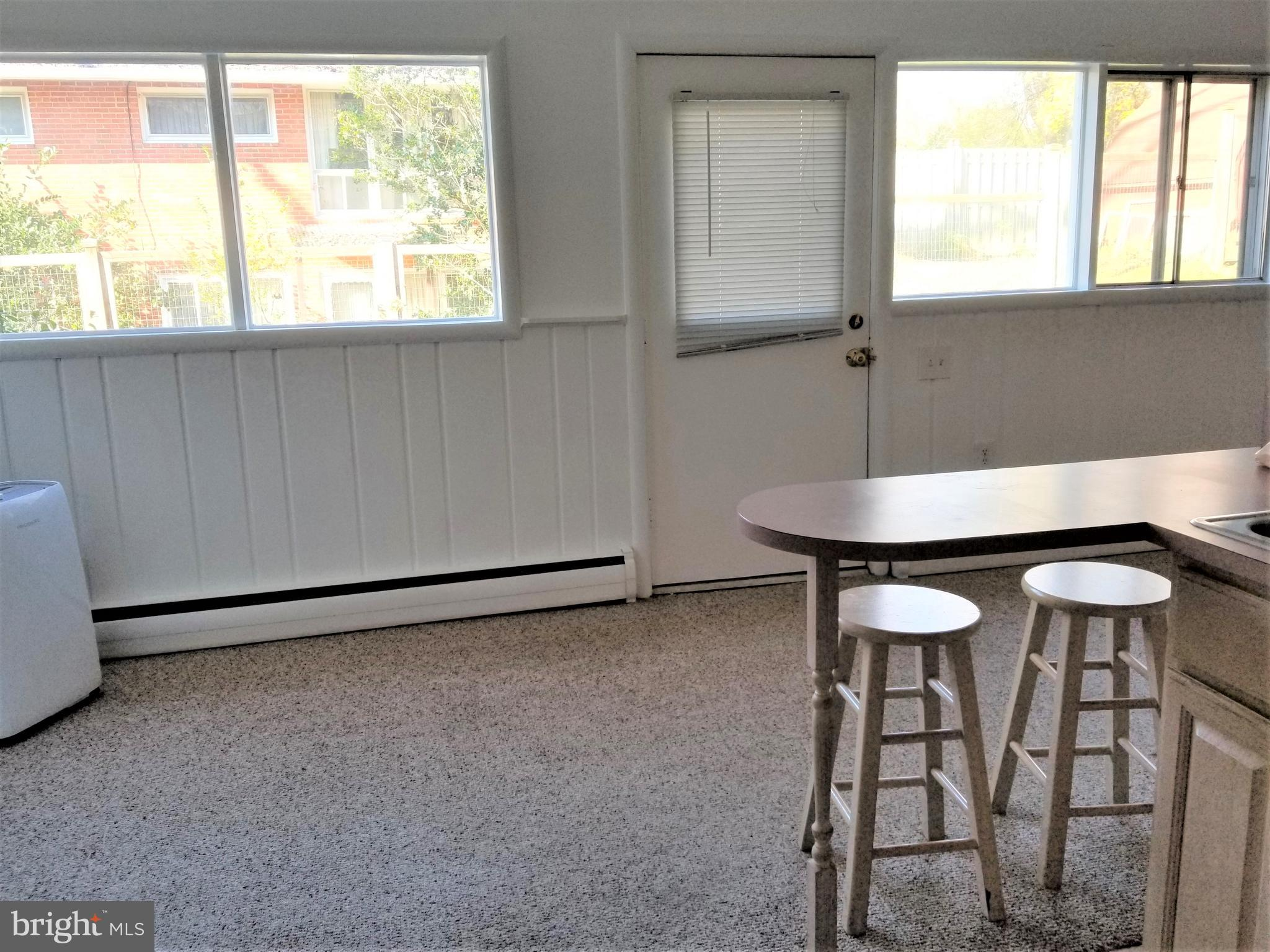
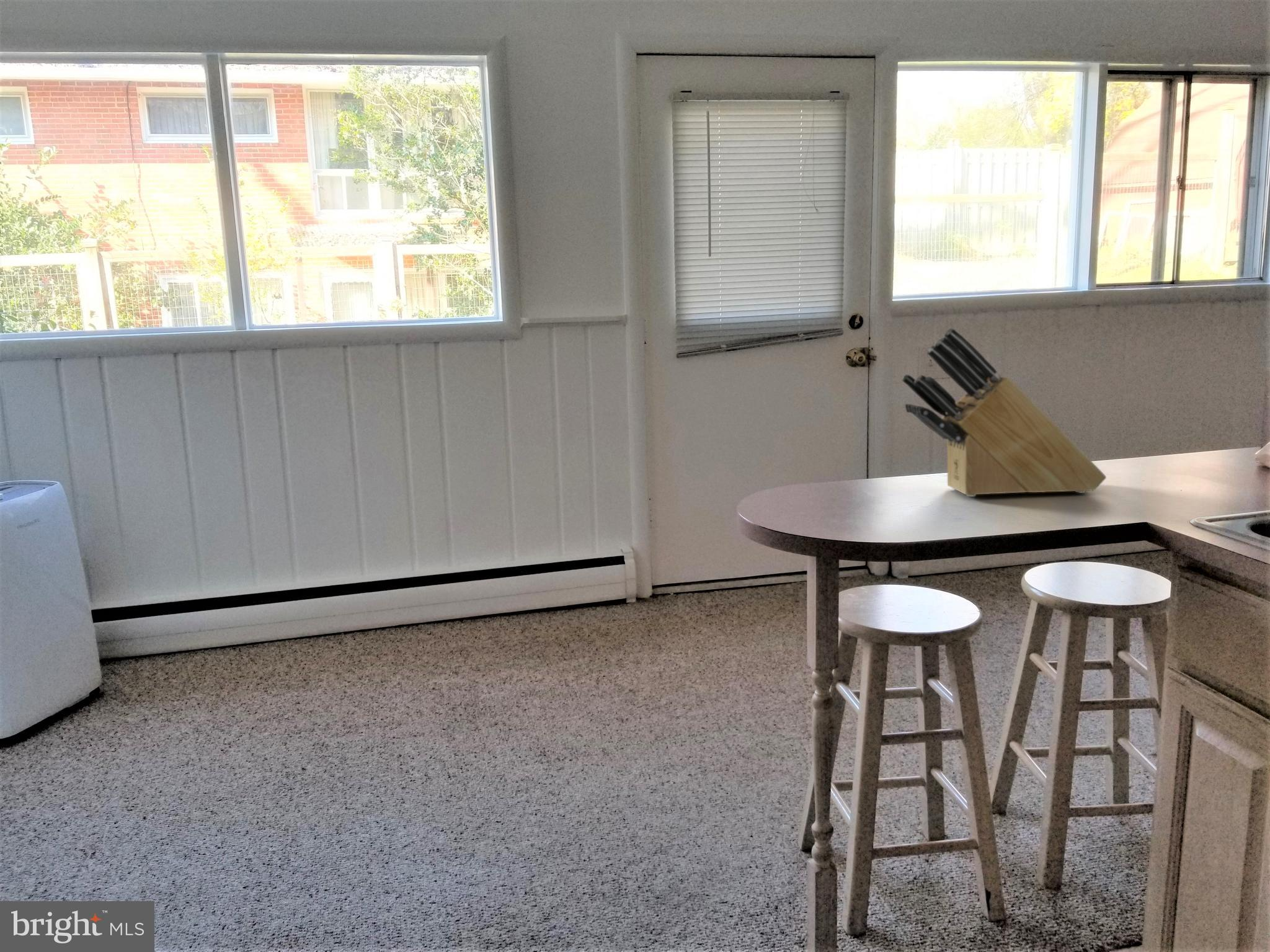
+ knife block [902,327,1107,497]
